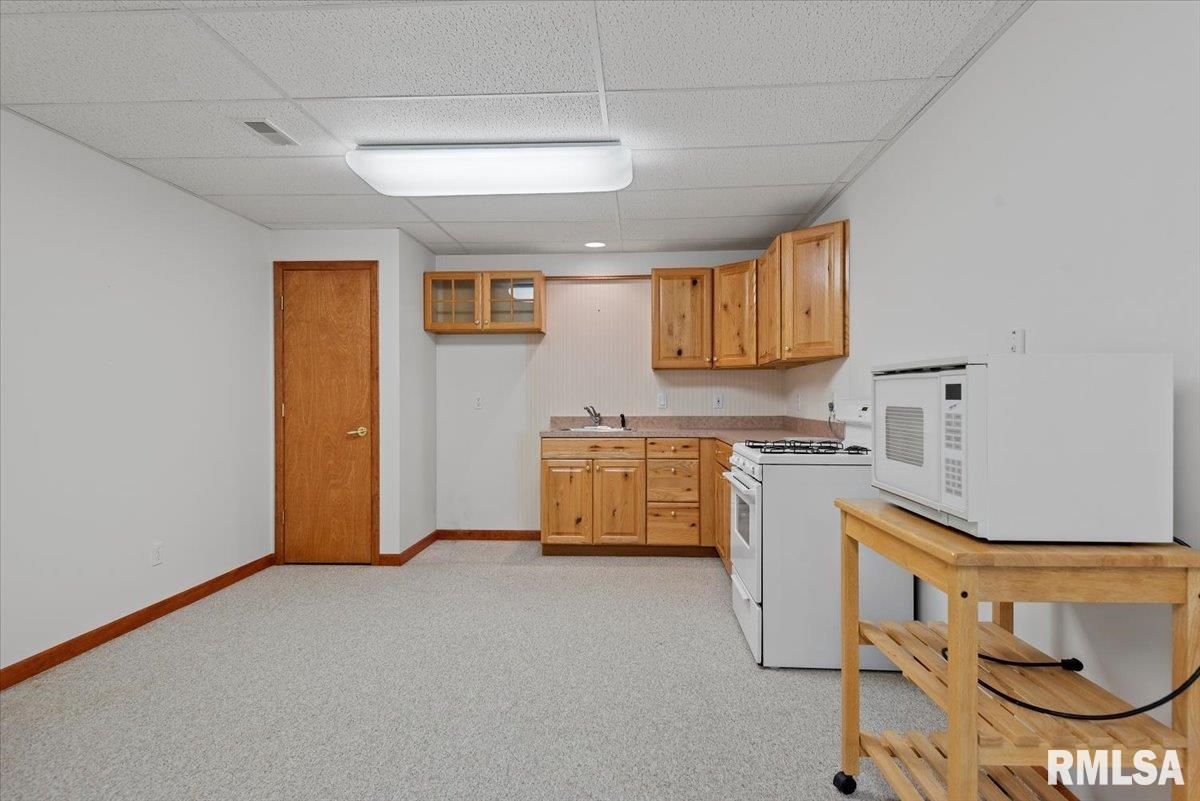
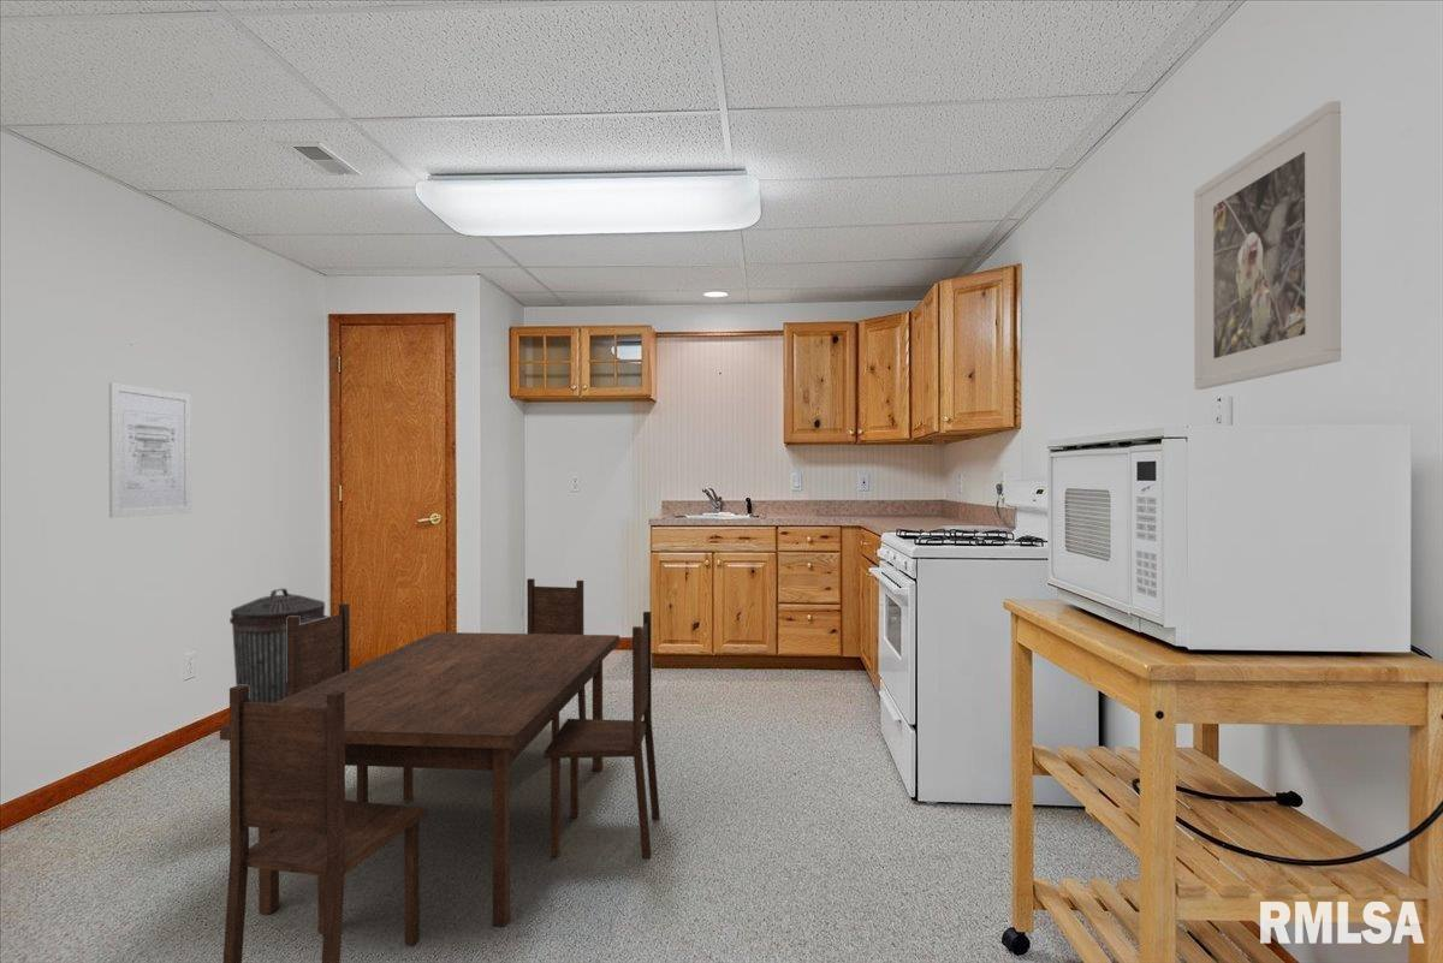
+ wall art [108,381,192,519]
+ trash can [228,588,331,703]
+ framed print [1193,100,1342,391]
+ dining set [219,577,661,963]
